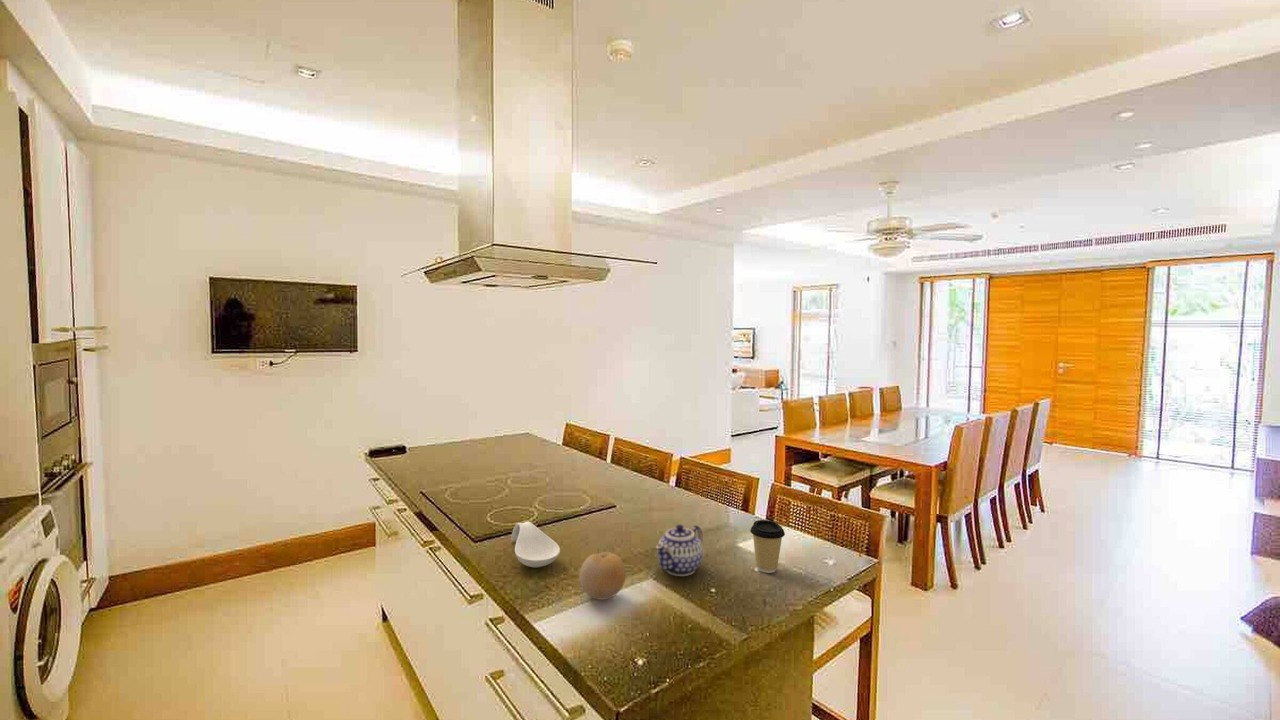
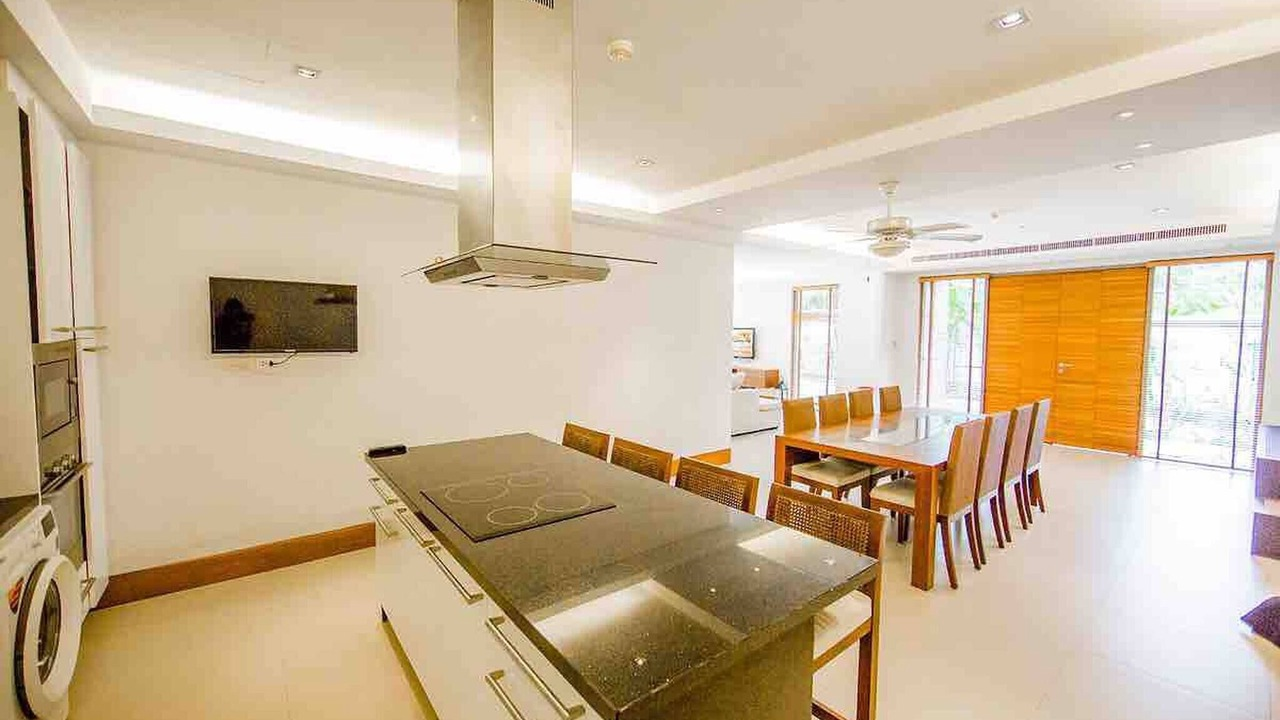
- teapot [654,524,704,577]
- spoon rest [510,521,561,568]
- fruit [578,551,627,601]
- coffee cup [749,519,786,574]
